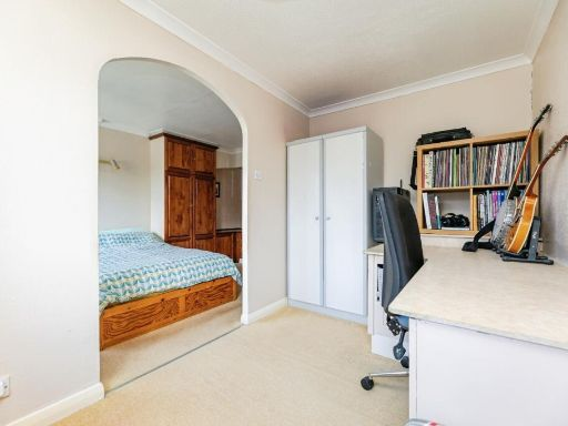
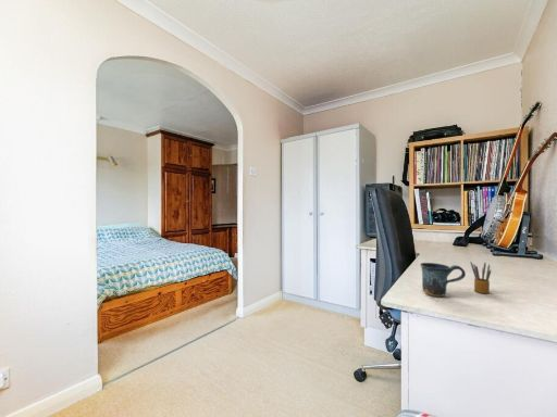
+ pencil box [470,261,492,294]
+ mug [419,262,467,298]
